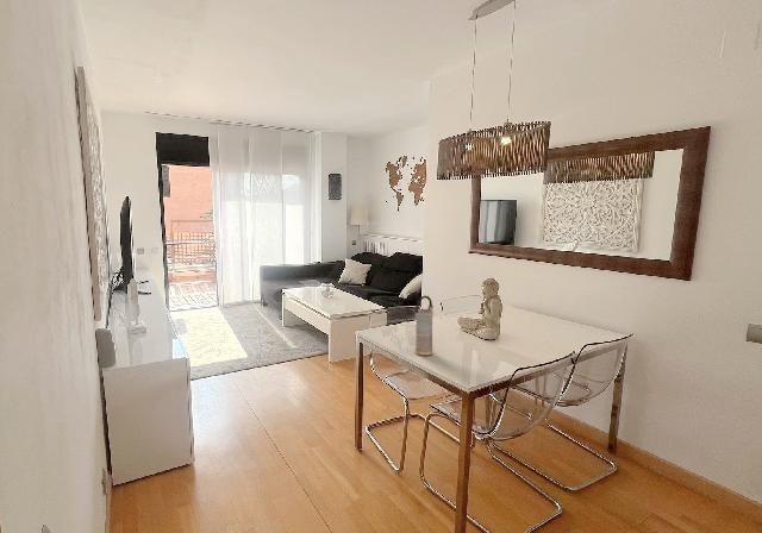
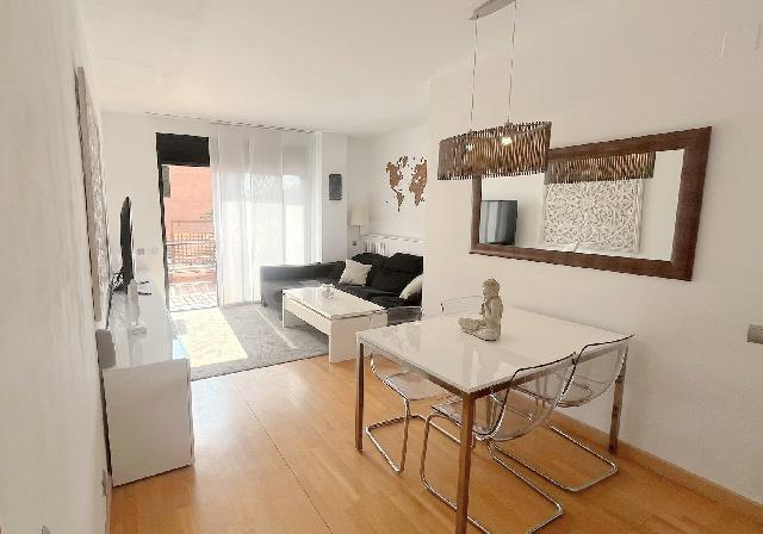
- vase [413,295,435,356]
